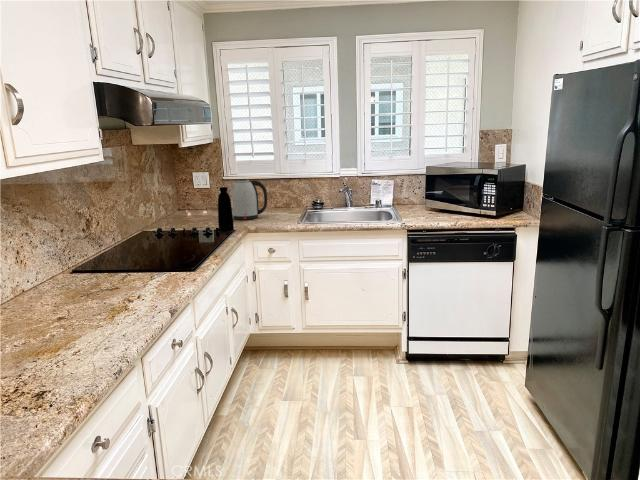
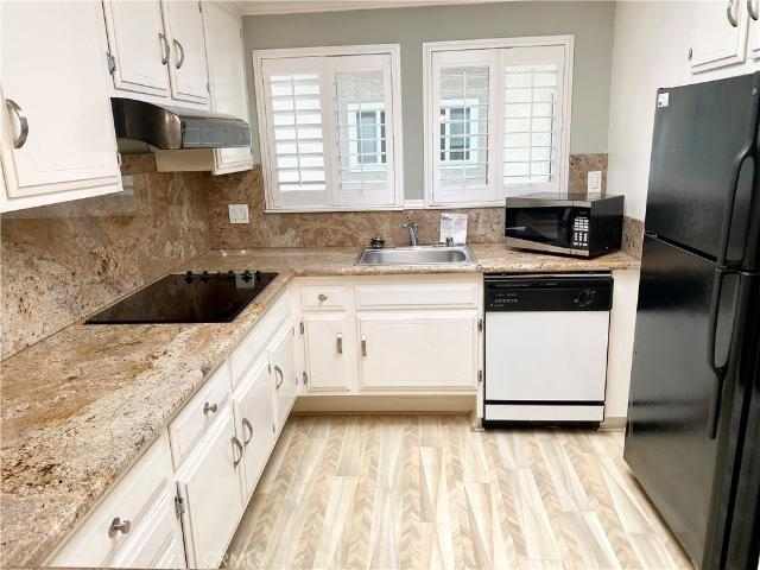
- bottle [217,186,235,233]
- kettle [230,178,268,221]
